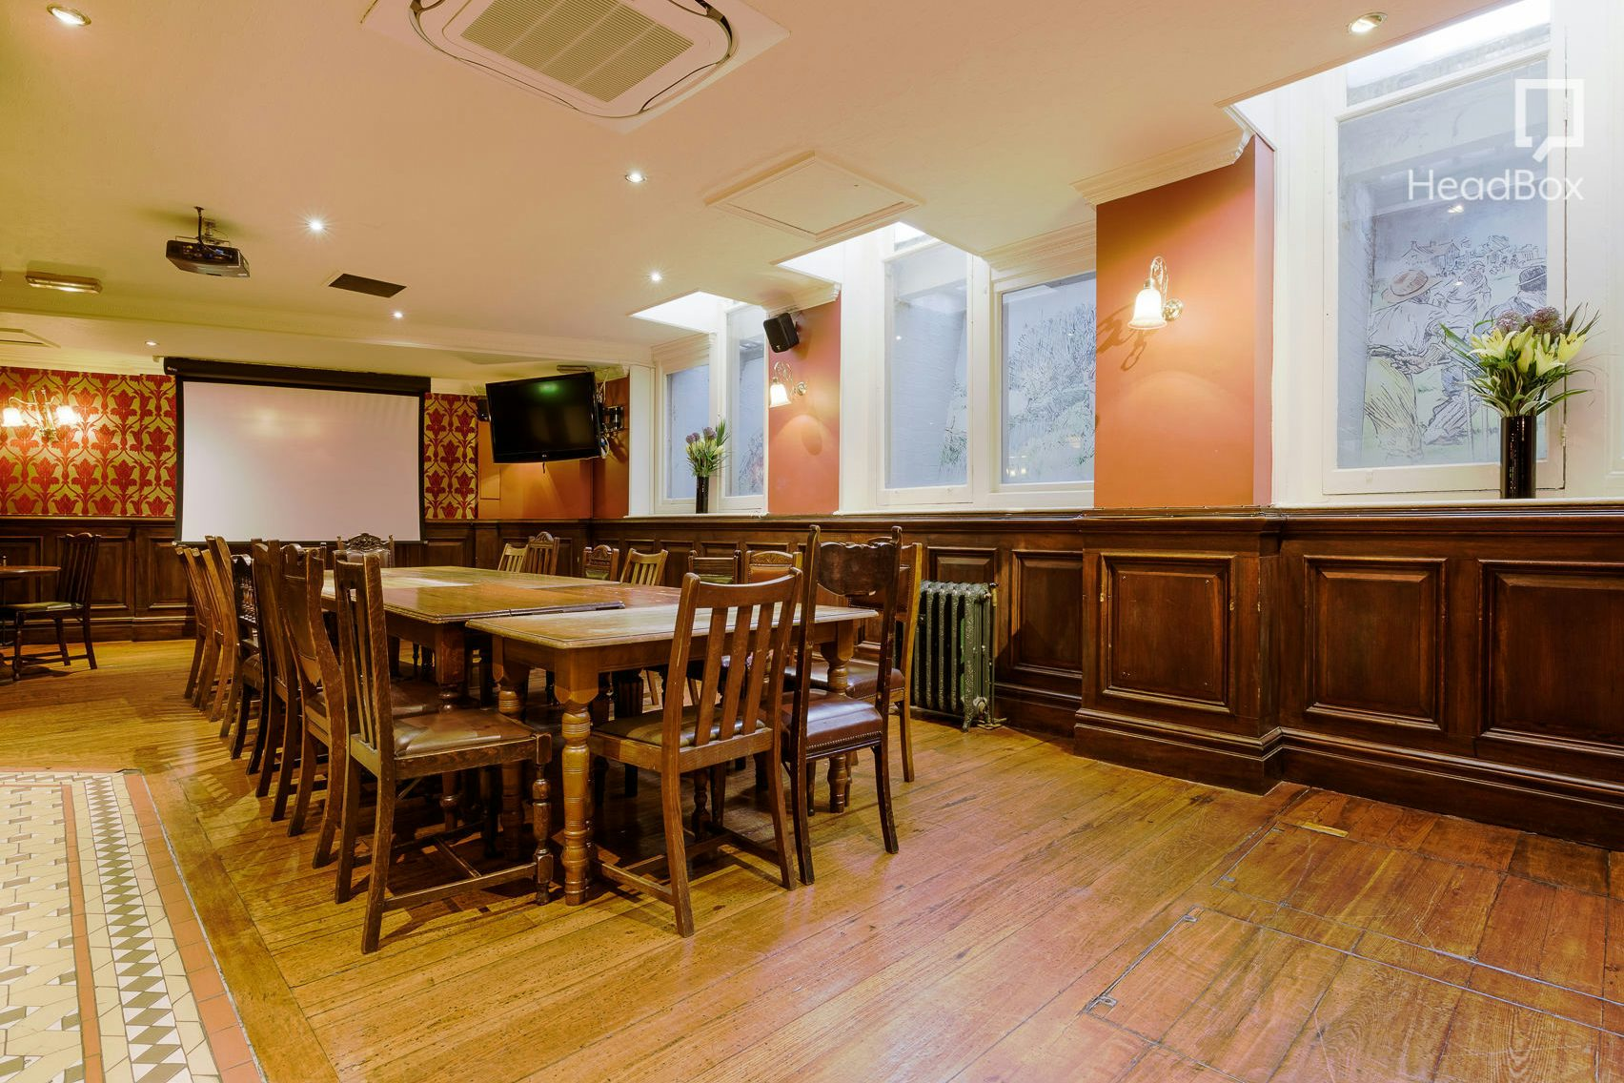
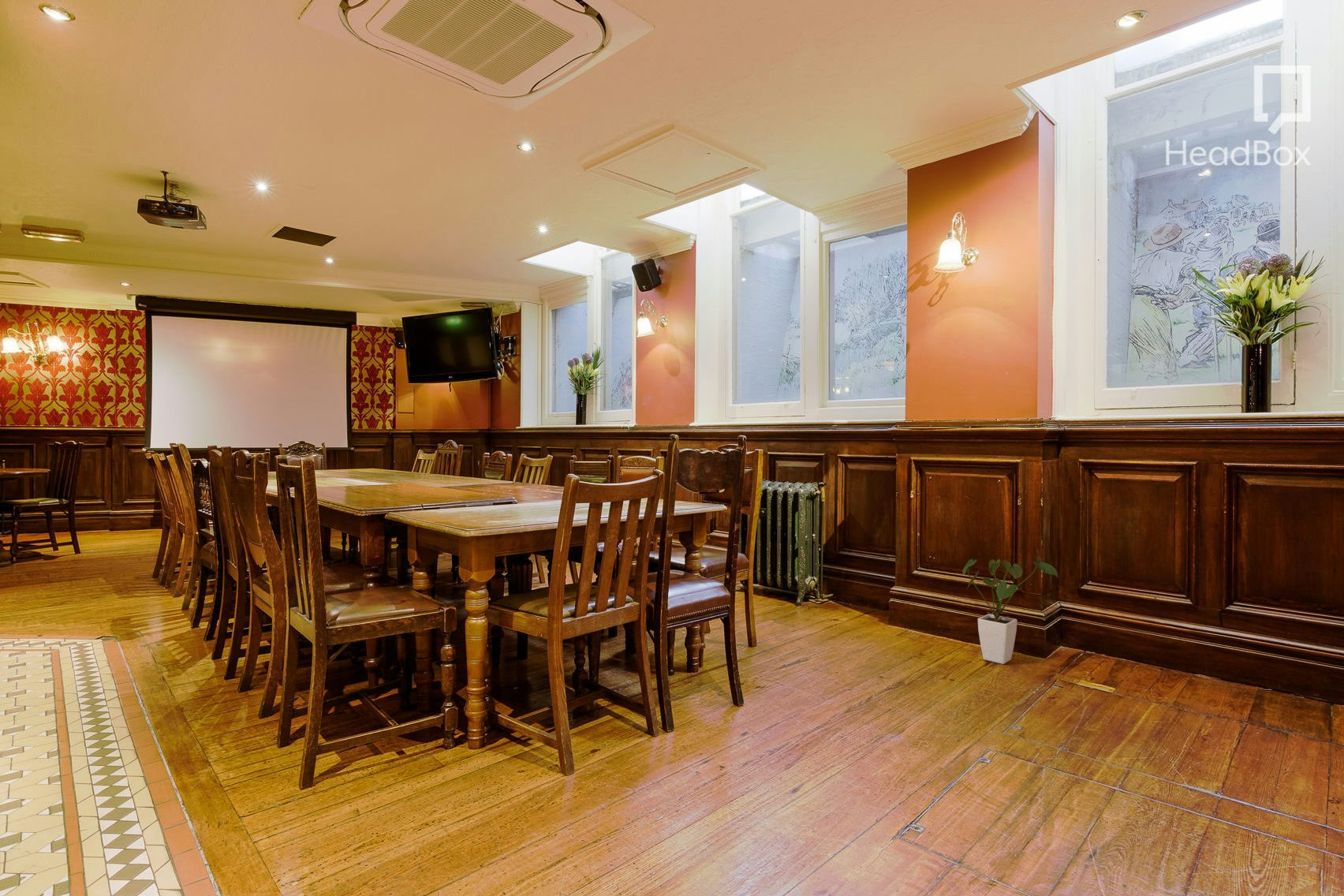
+ house plant [961,558,1058,665]
